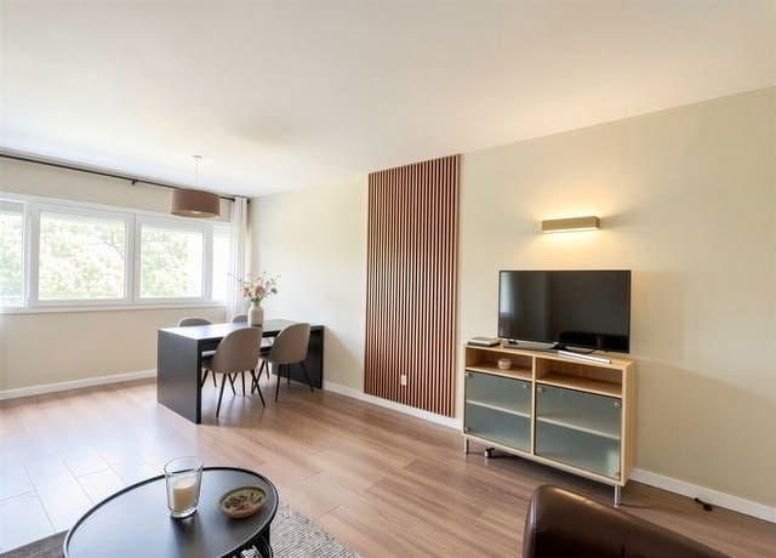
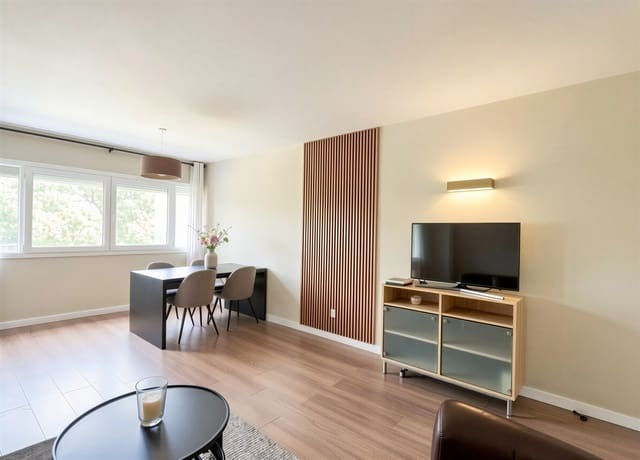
- decorative bowl [216,484,269,519]
